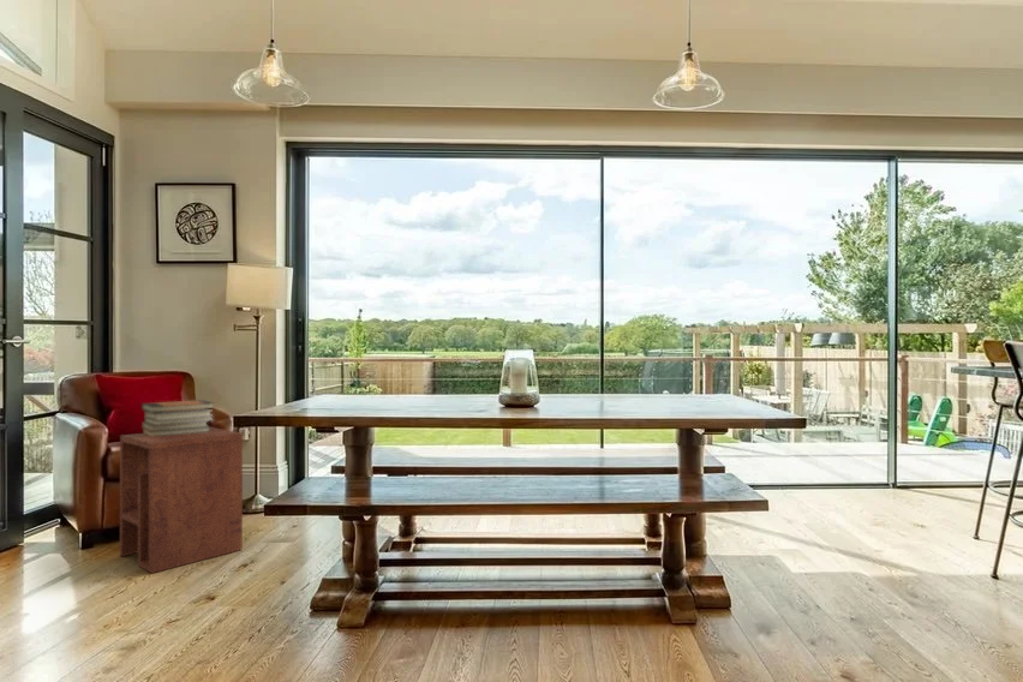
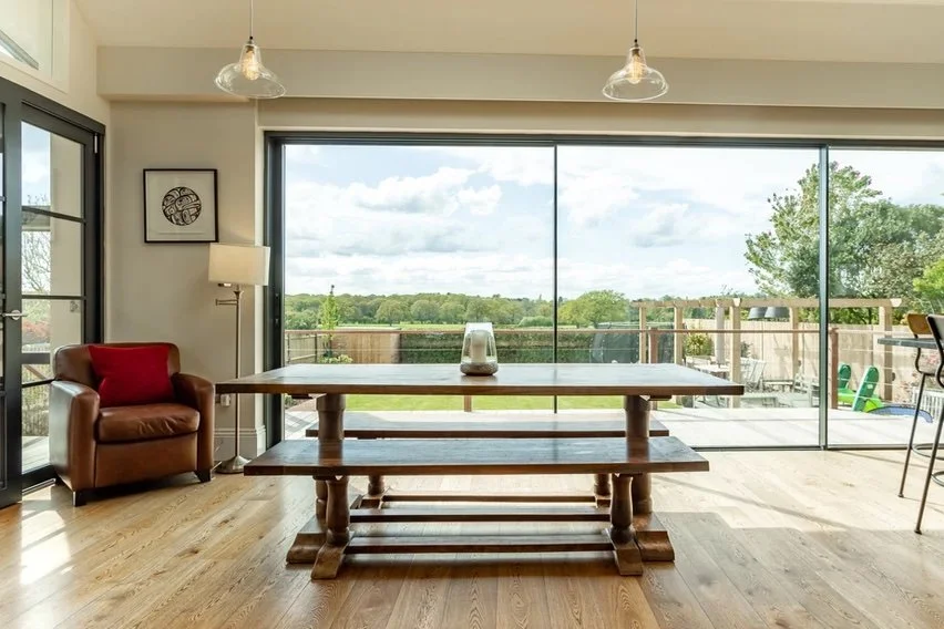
- book stack [140,399,215,437]
- side table [119,426,244,575]
